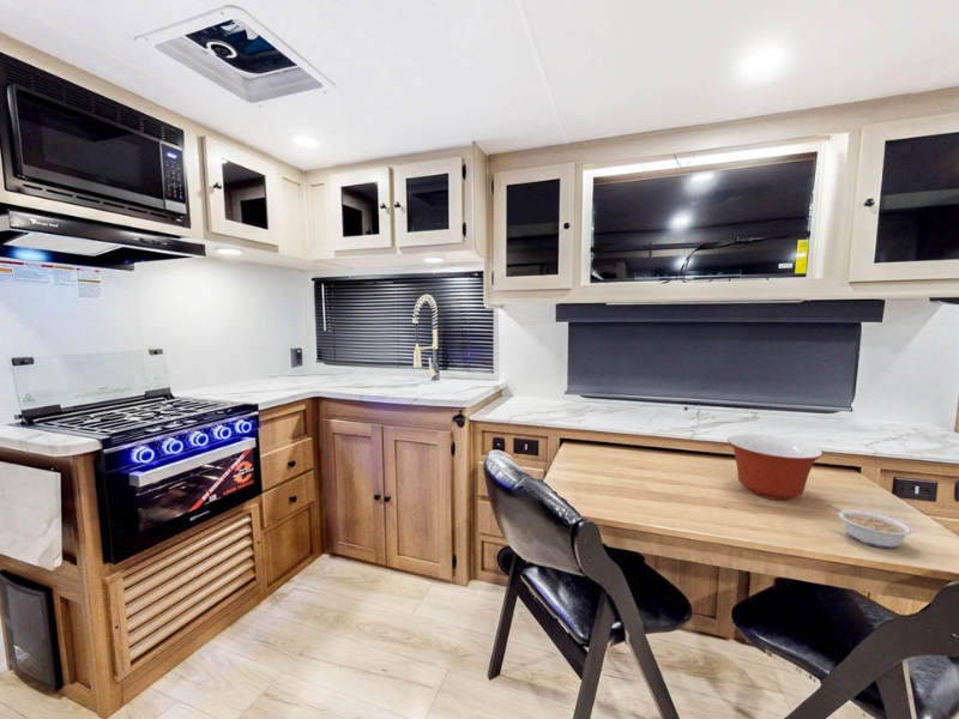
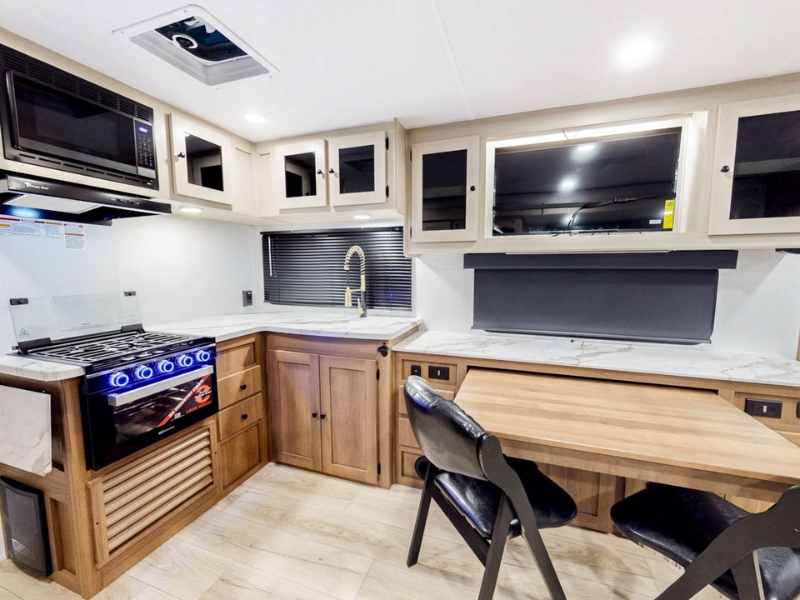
- legume [825,502,915,549]
- mixing bowl [726,433,824,501]
